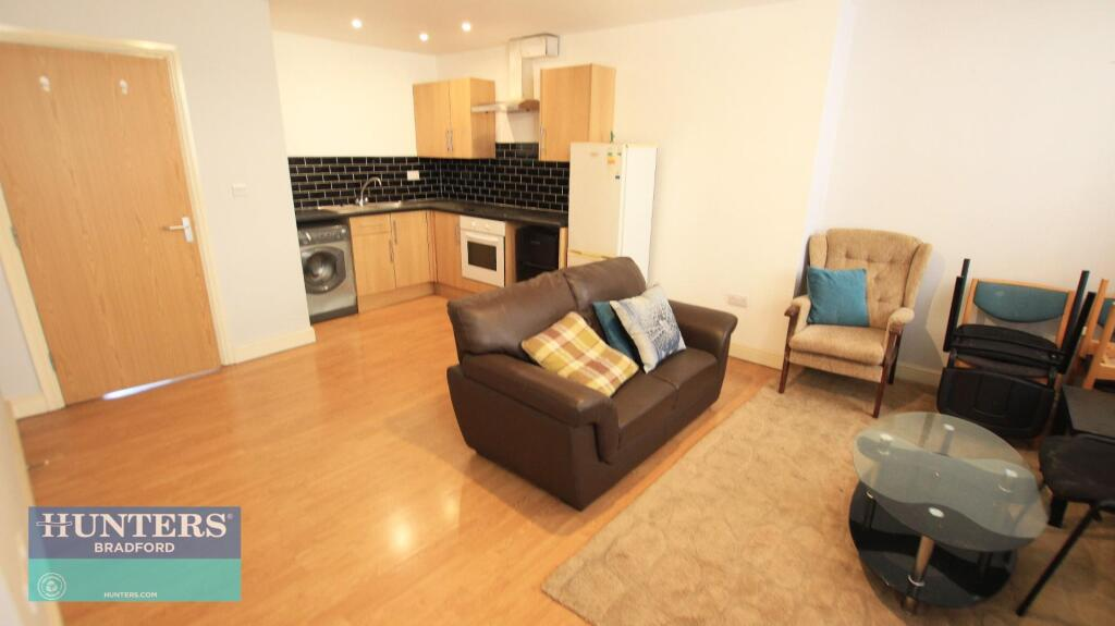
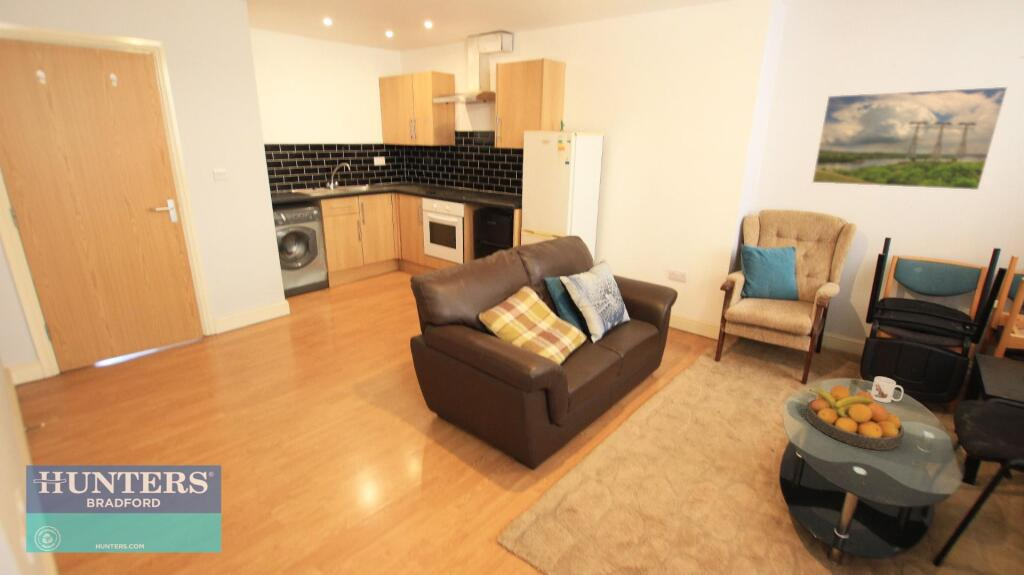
+ mug [870,376,904,404]
+ fruit bowl [805,384,905,451]
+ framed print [811,86,1008,191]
